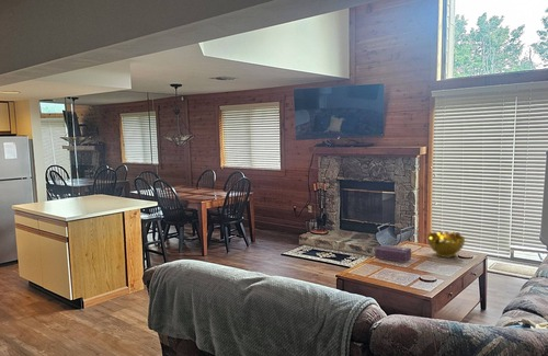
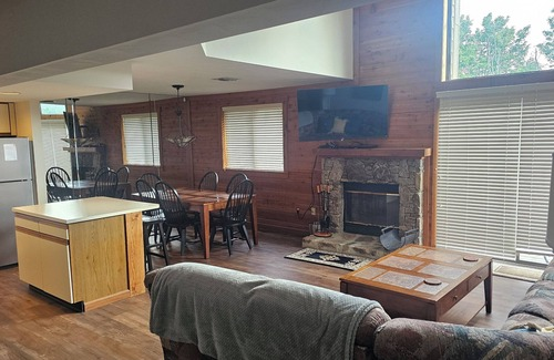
- tissue box [374,243,412,263]
- decorative bowl [426,230,466,259]
